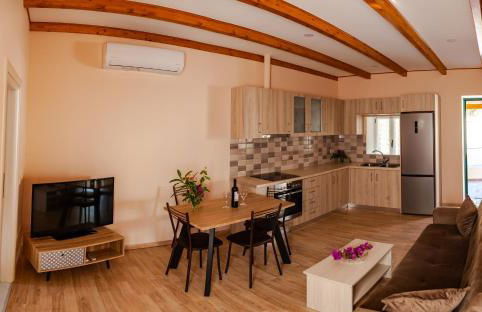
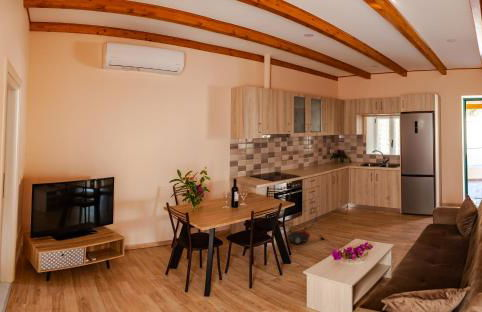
+ vacuum cleaner [286,206,330,245]
